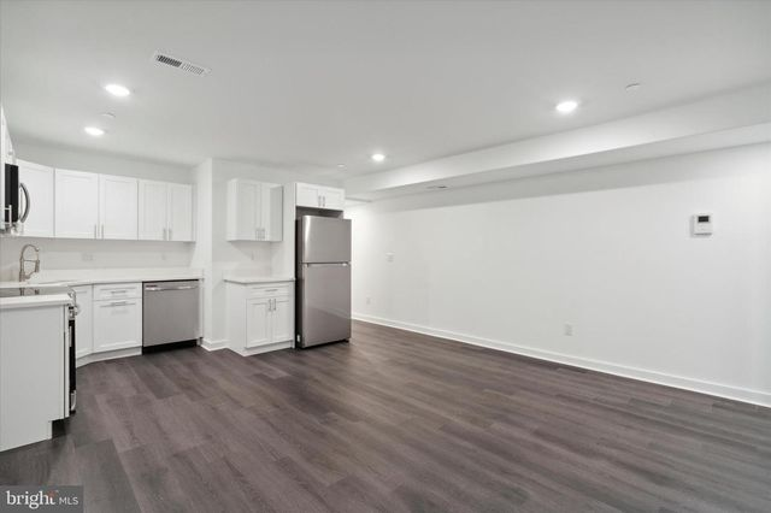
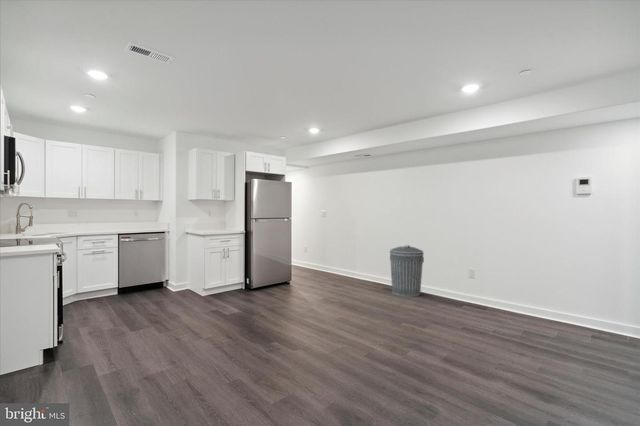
+ trash can [389,244,425,297]
